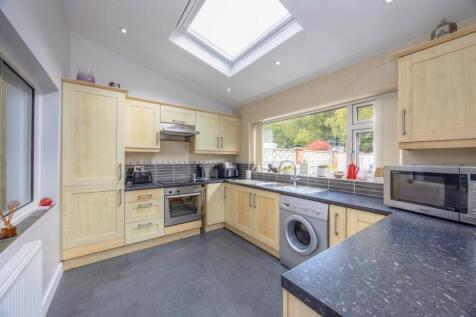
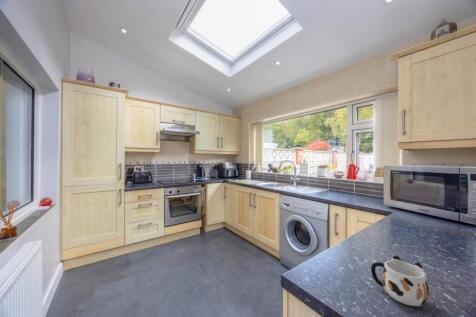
+ mug [370,254,430,307]
